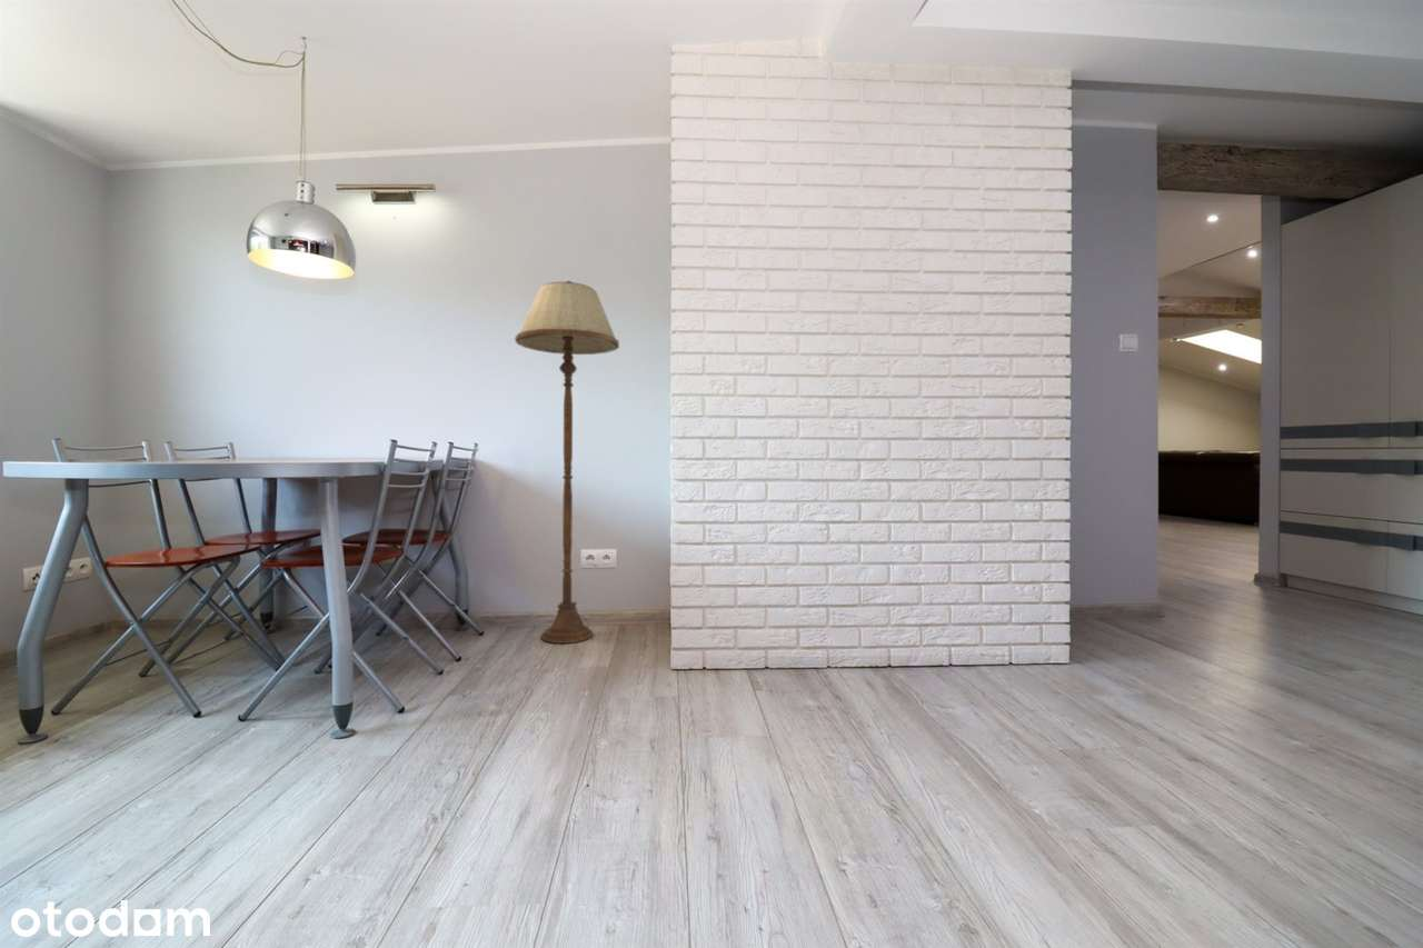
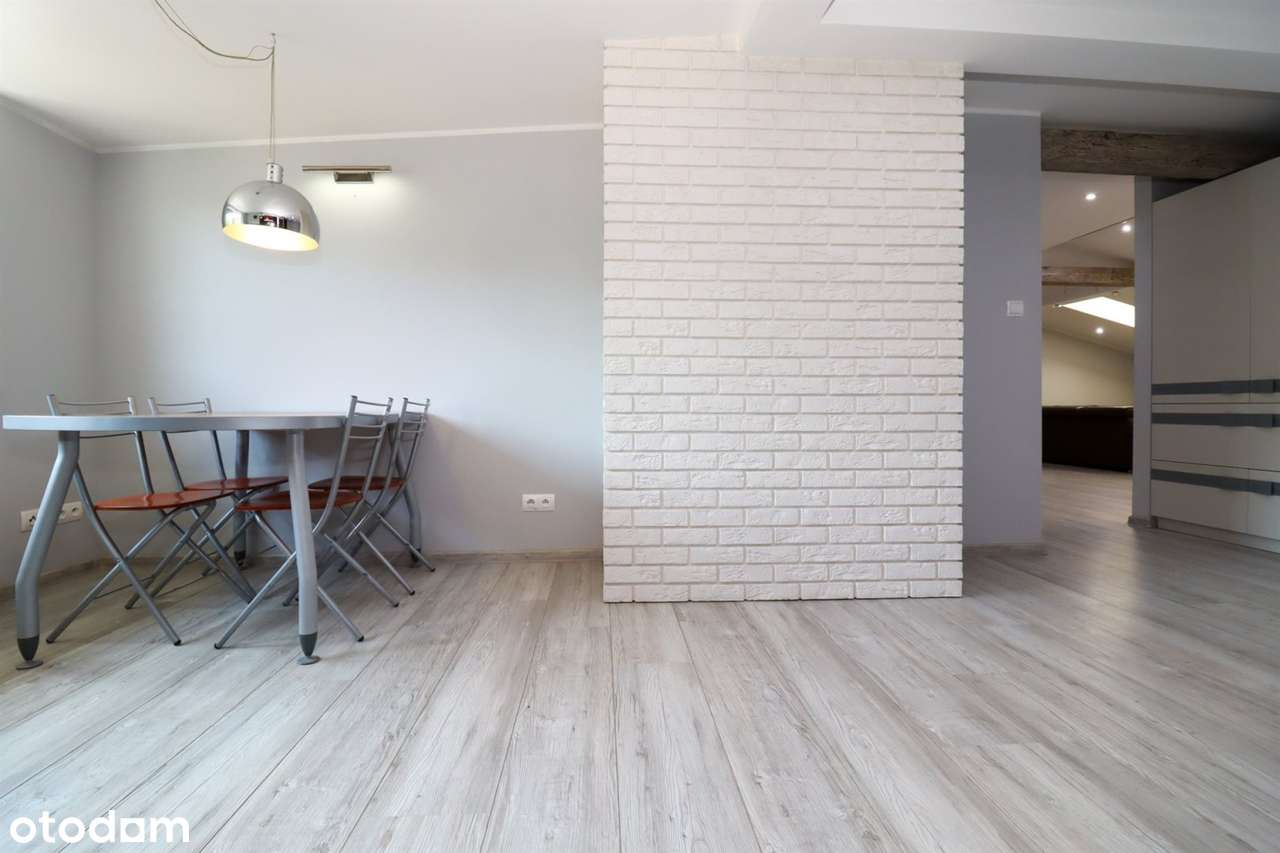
- floor lamp [514,280,620,645]
